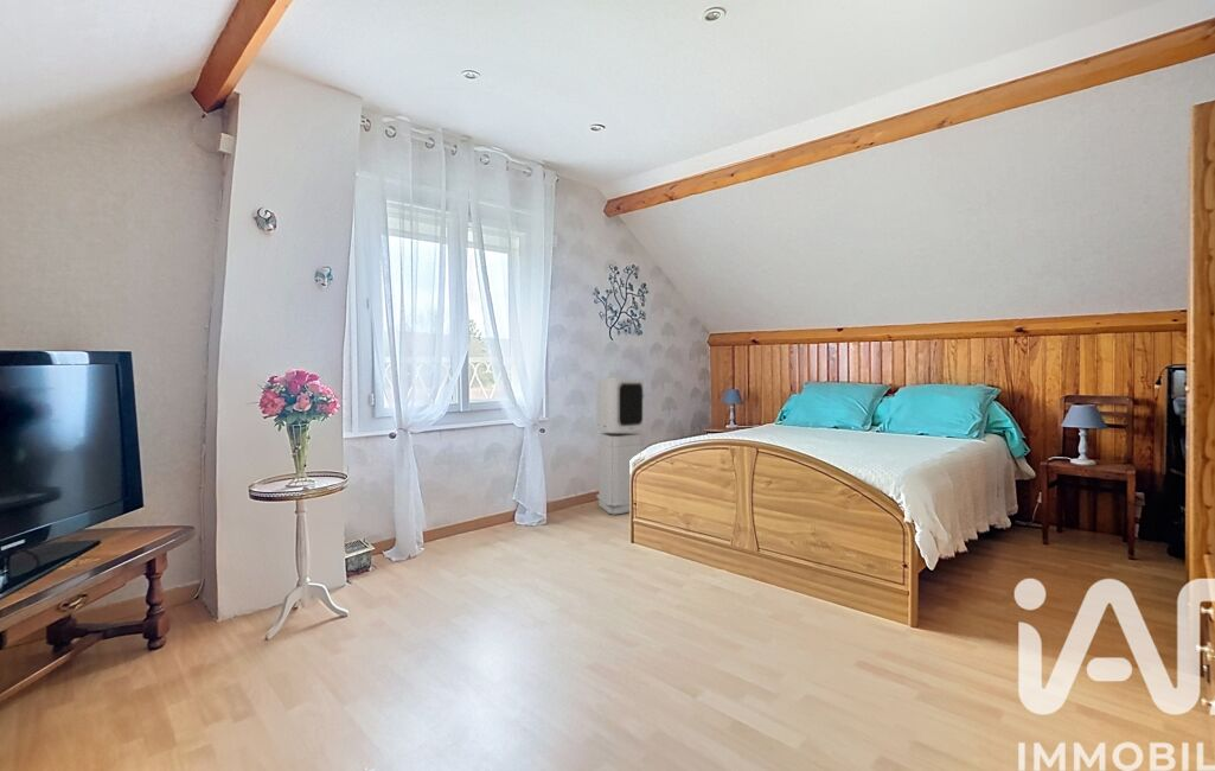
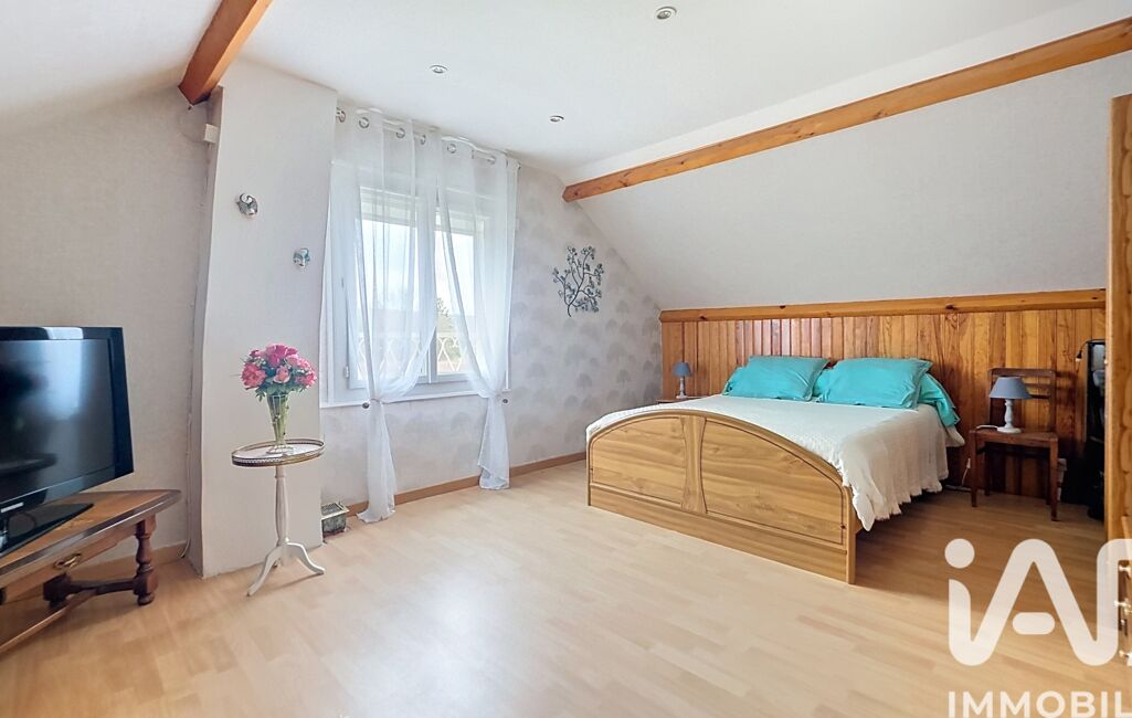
- air purifier [595,377,645,515]
